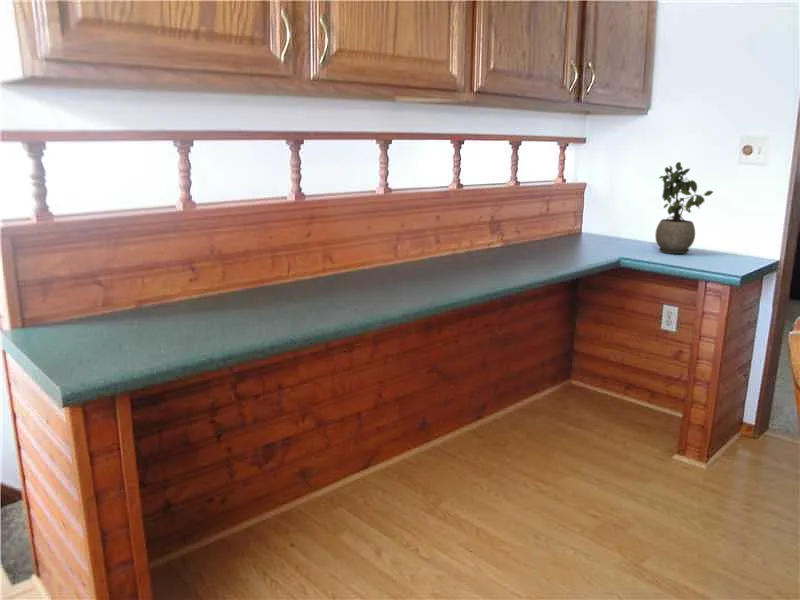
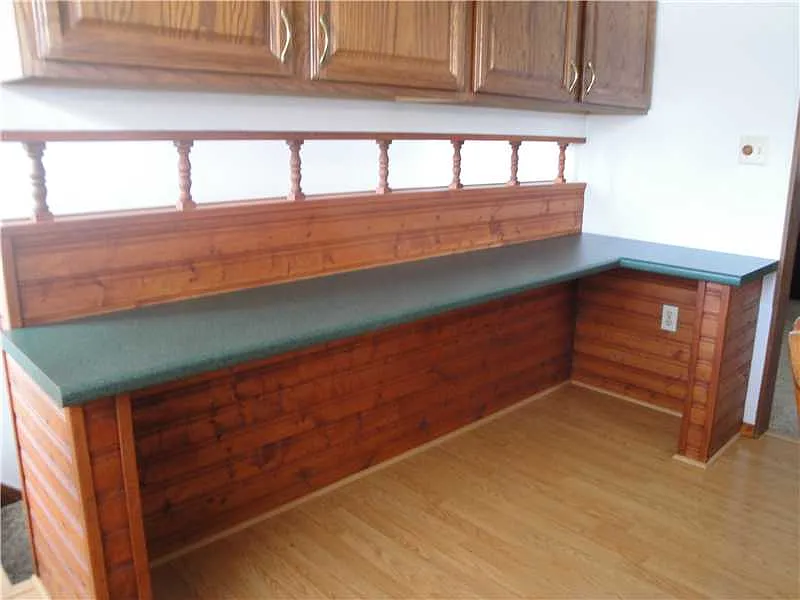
- potted plant [654,161,714,255]
